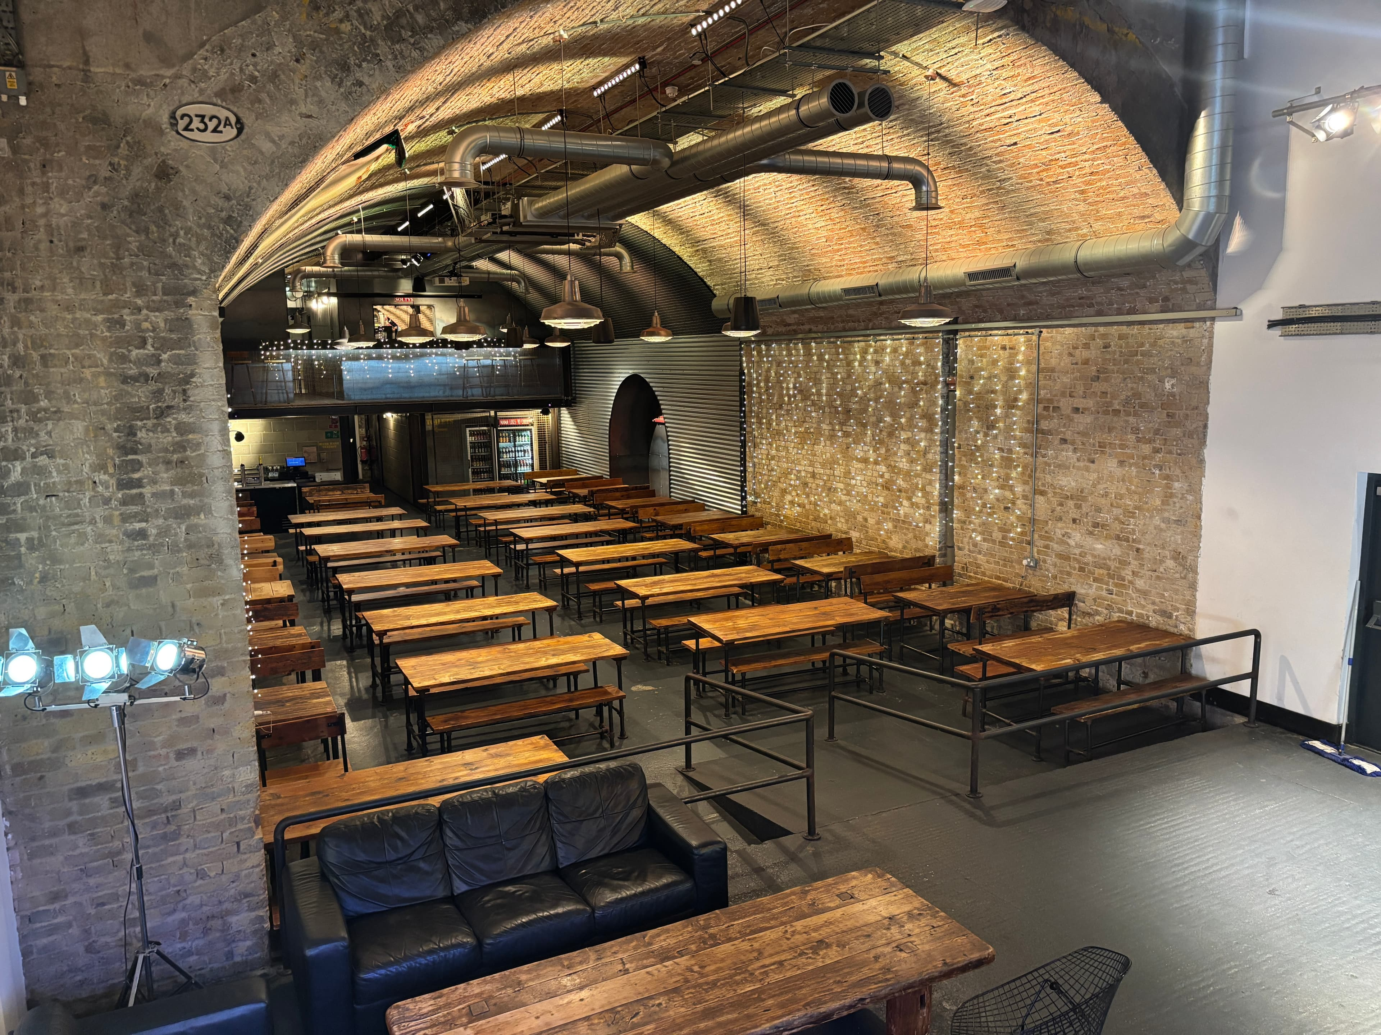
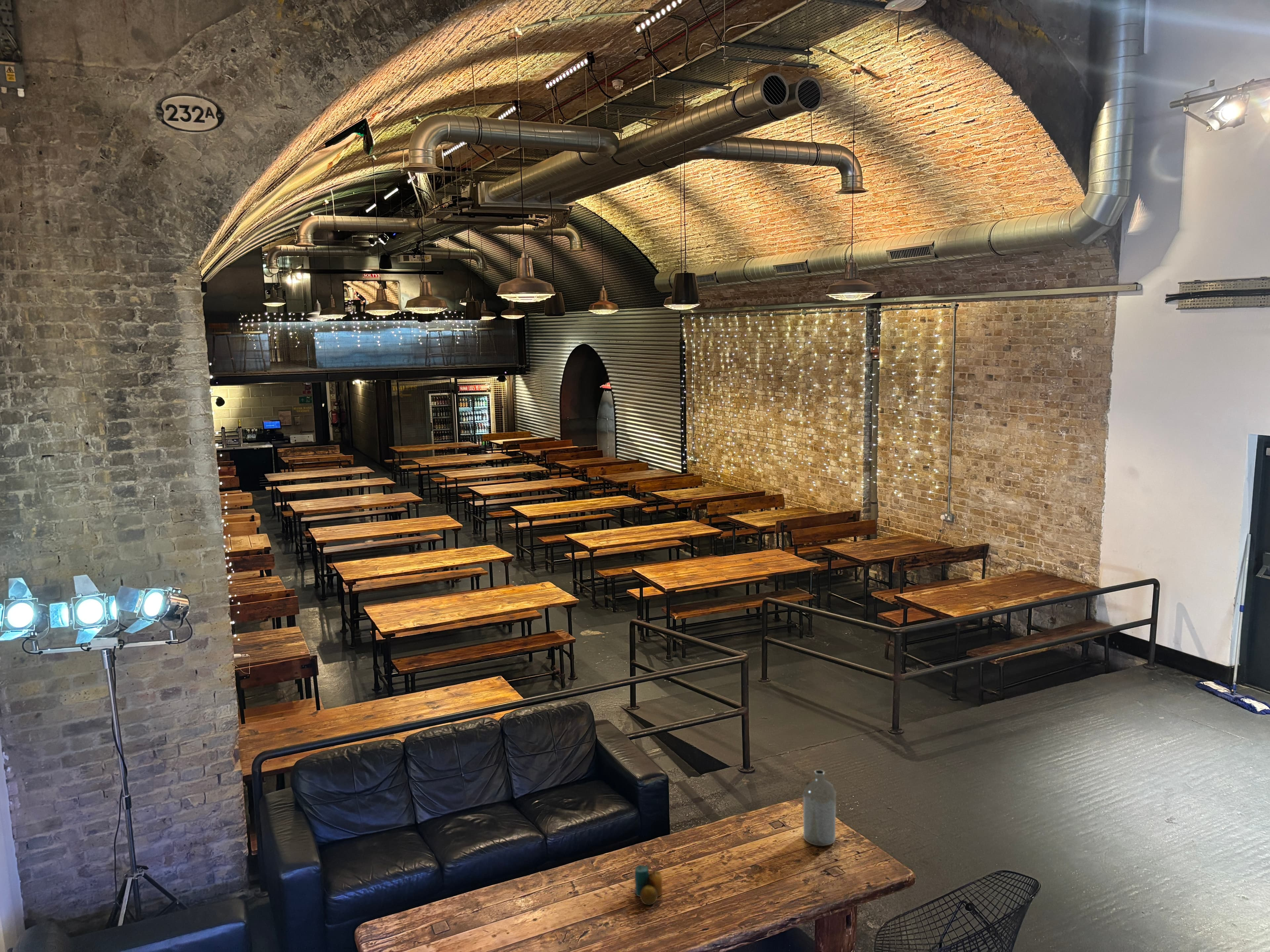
+ candle [634,865,663,905]
+ bottle [803,770,836,846]
